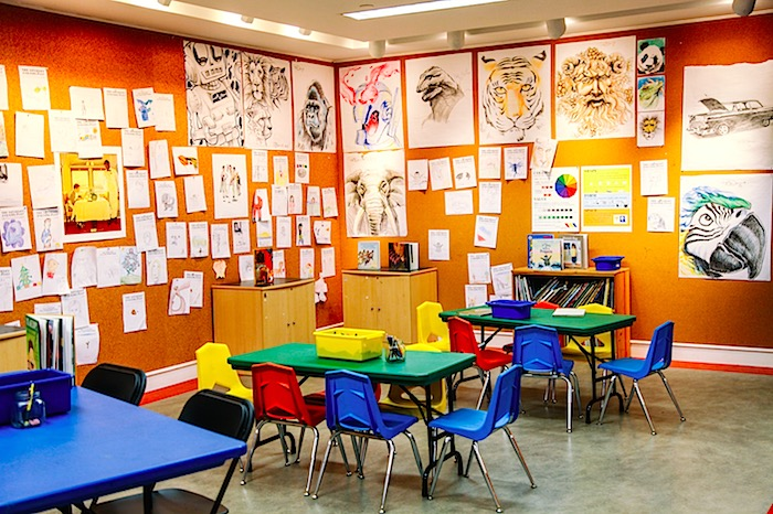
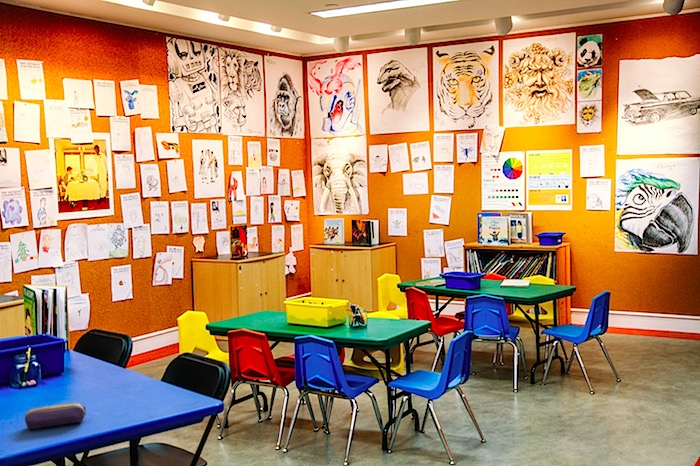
+ pencil case [24,402,87,430]
